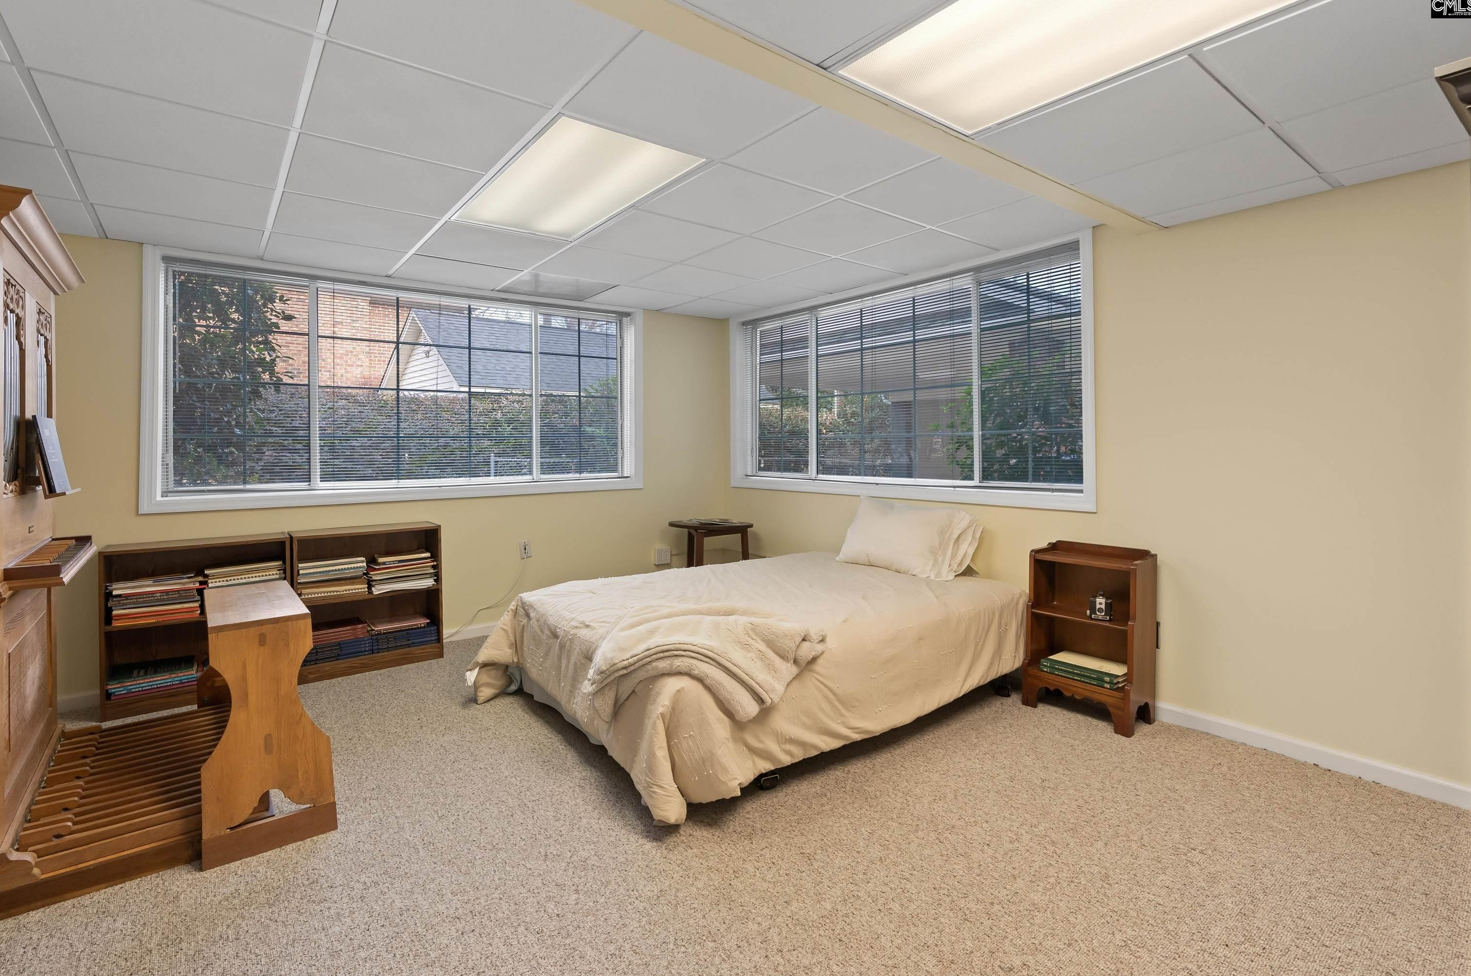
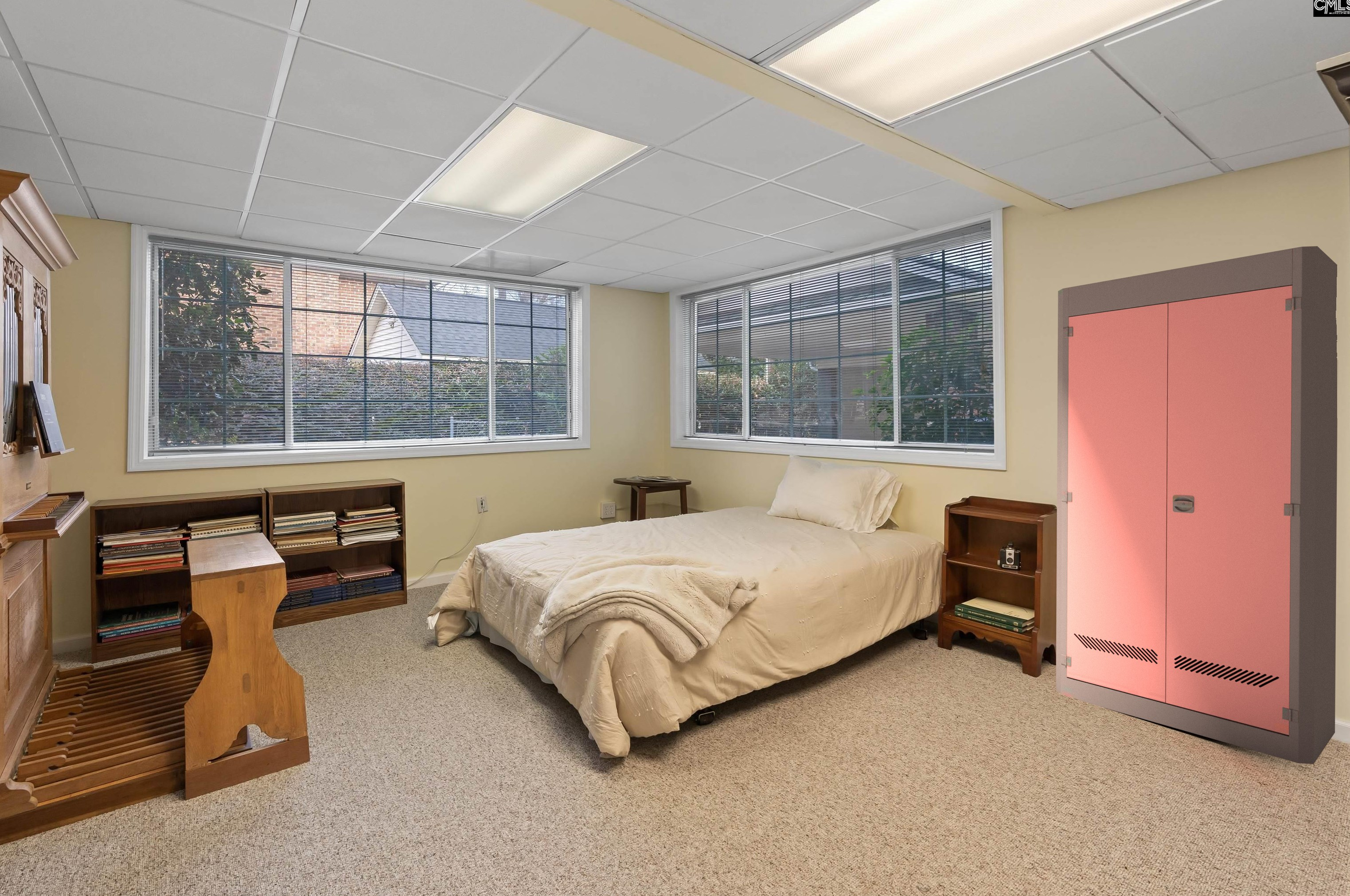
+ storage cabinet [1056,245,1338,764]
